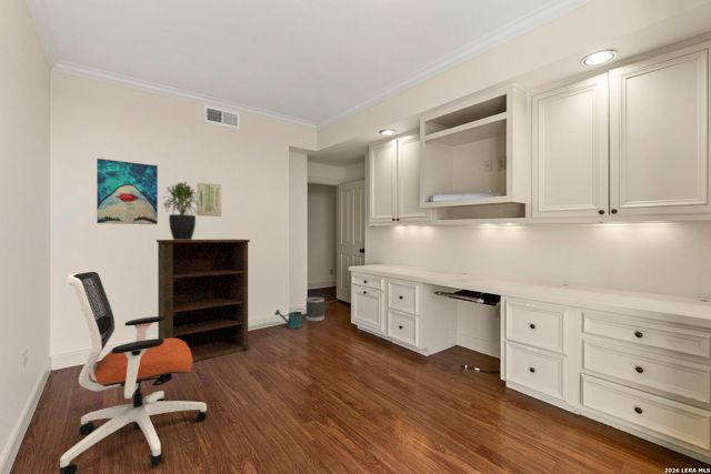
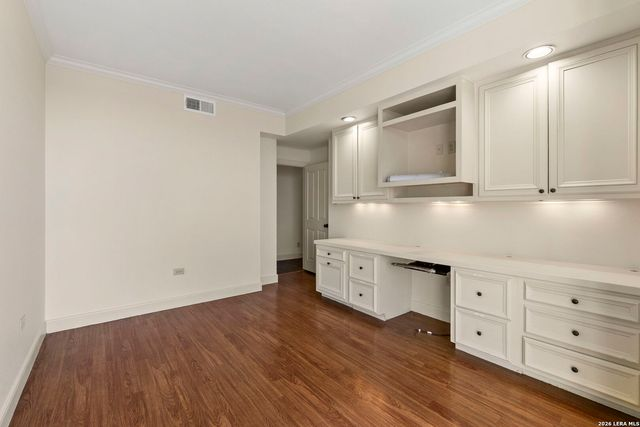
- shelving unit [156,239,251,363]
- office chair [59,270,208,474]
- wastebasket [304,296,326,323]
- wall art [96,158,159,225]
- wall art [197,181,222,218]
- potted plant [163,180,199,240]
- watering can [274,307,307,331]
